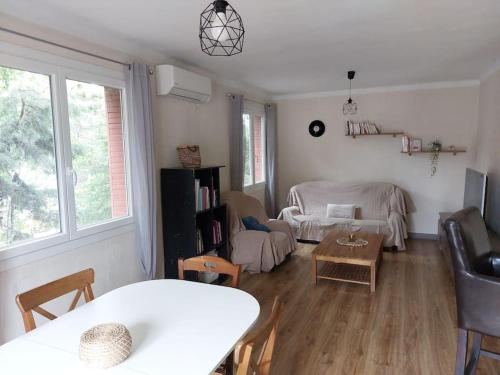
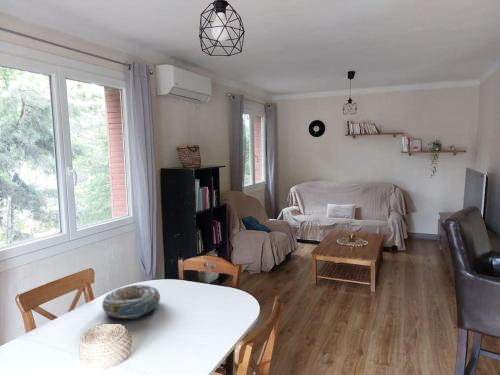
+ decorative bowl [101,284,161,319]
